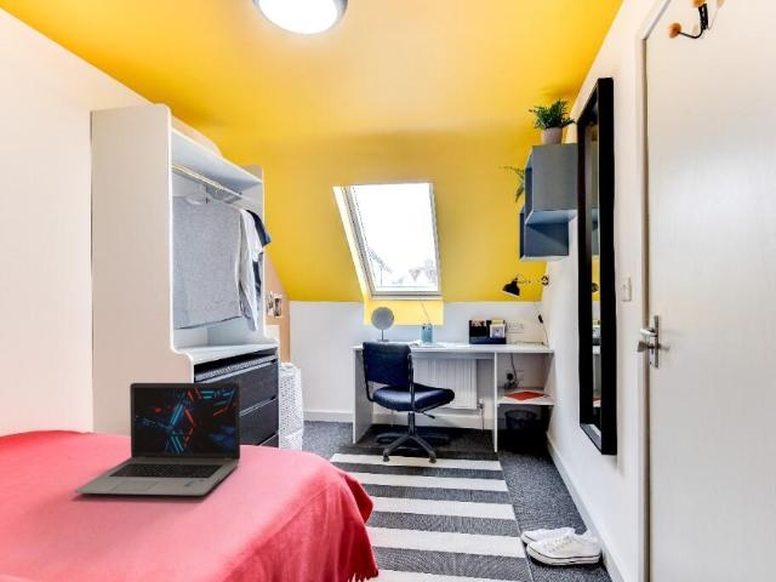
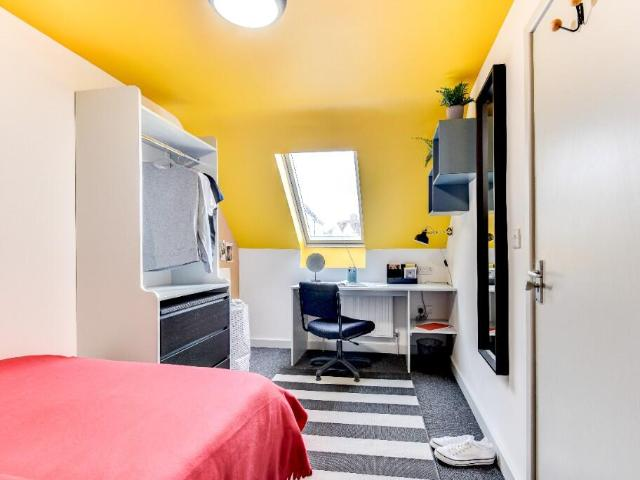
- laptop [74,382,241,496]
